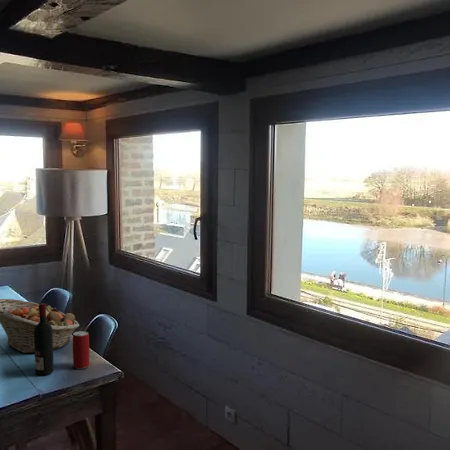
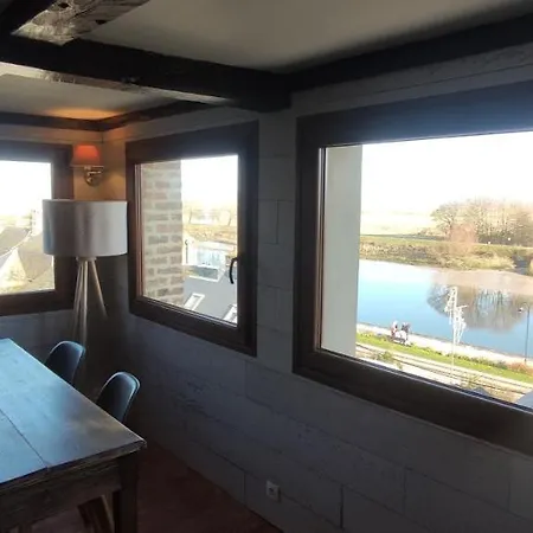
- beverage can [72,330,90,370]
- fruit basket [0,298,80,354]
- alcohol [34,302,55,376]
